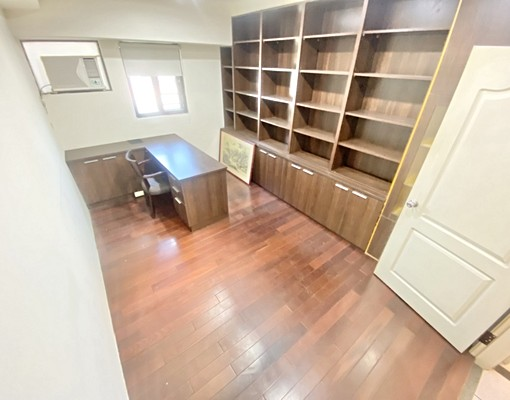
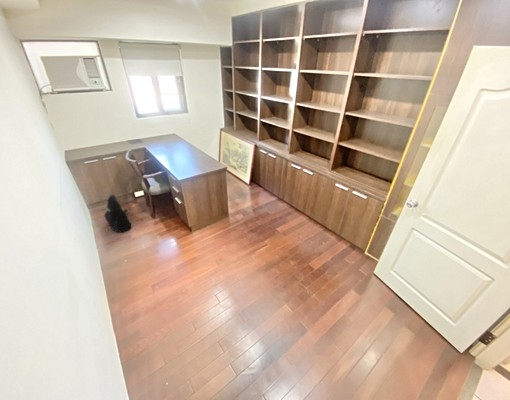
+ backpack [103,193,132,233]
